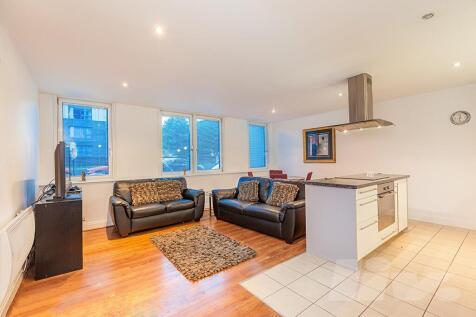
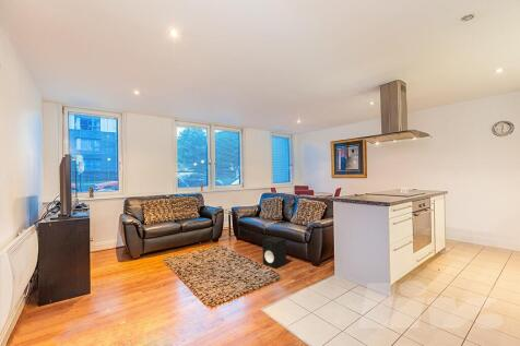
+ speaker [261,236,287,270]
